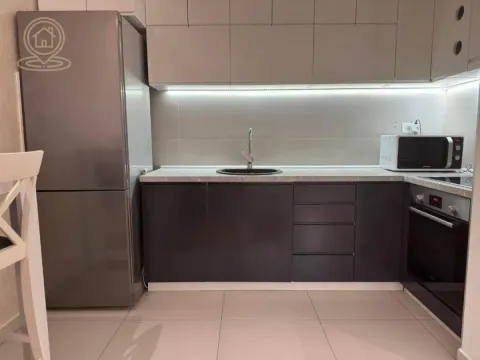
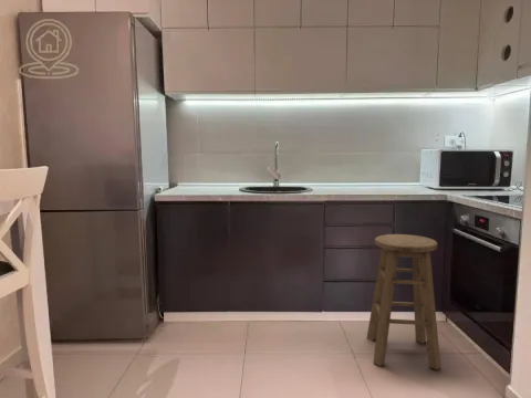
+ bar stool [366,233,441,371]
